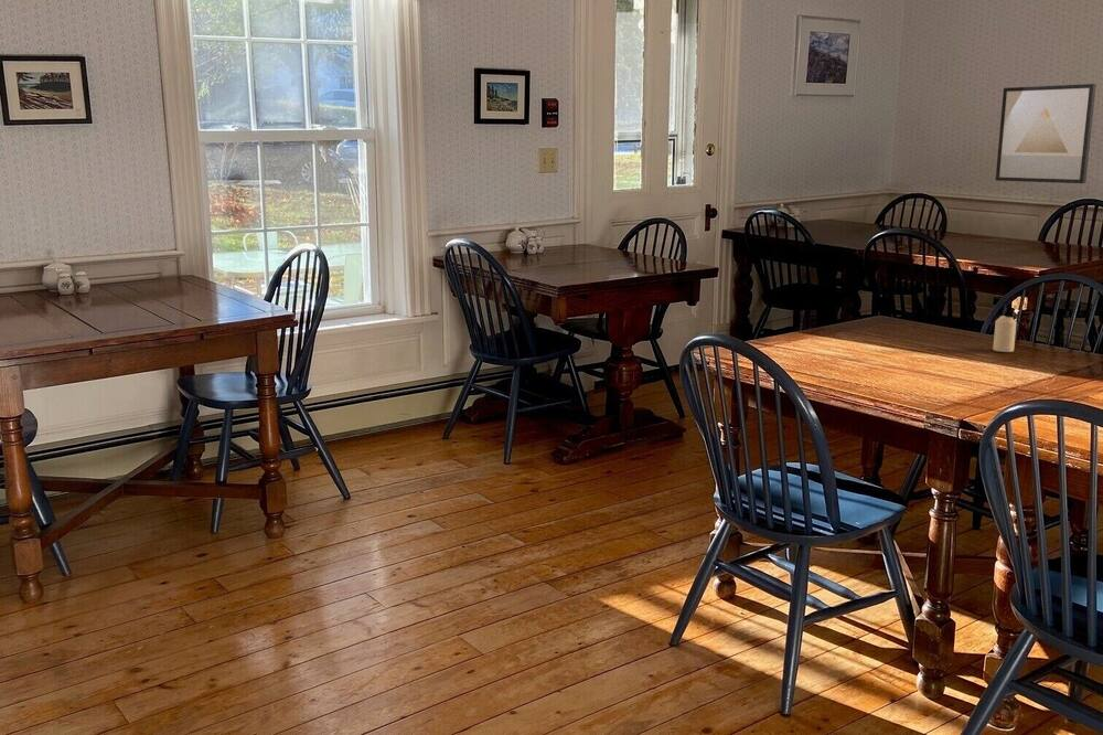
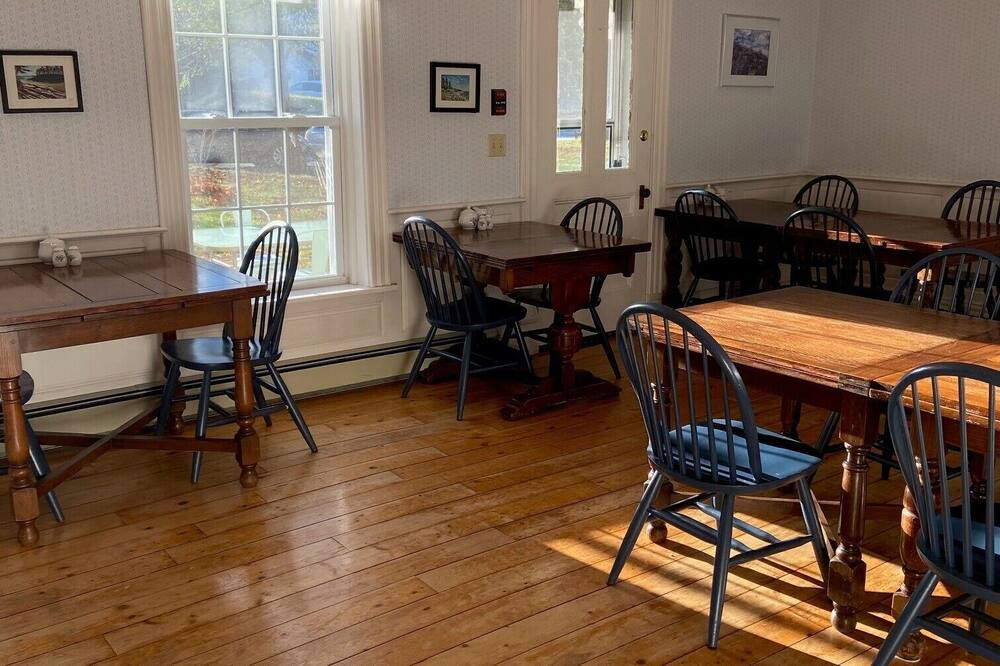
- candle [992,315,1017,353]
- wall art [995,83,1097,184]
